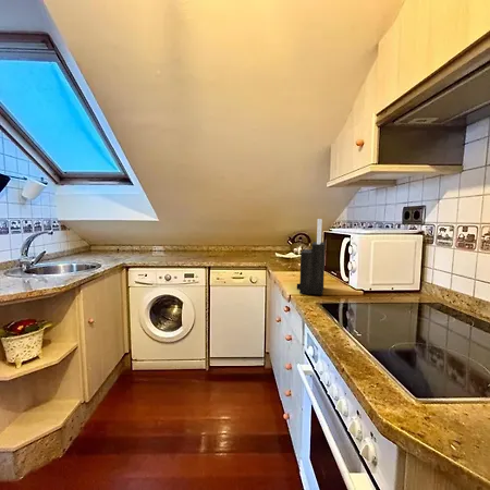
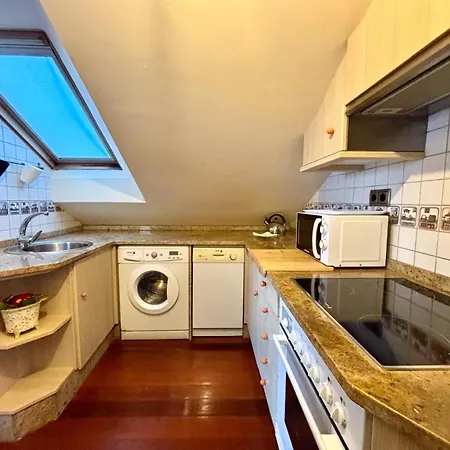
- knife block [296,218,327,296]
